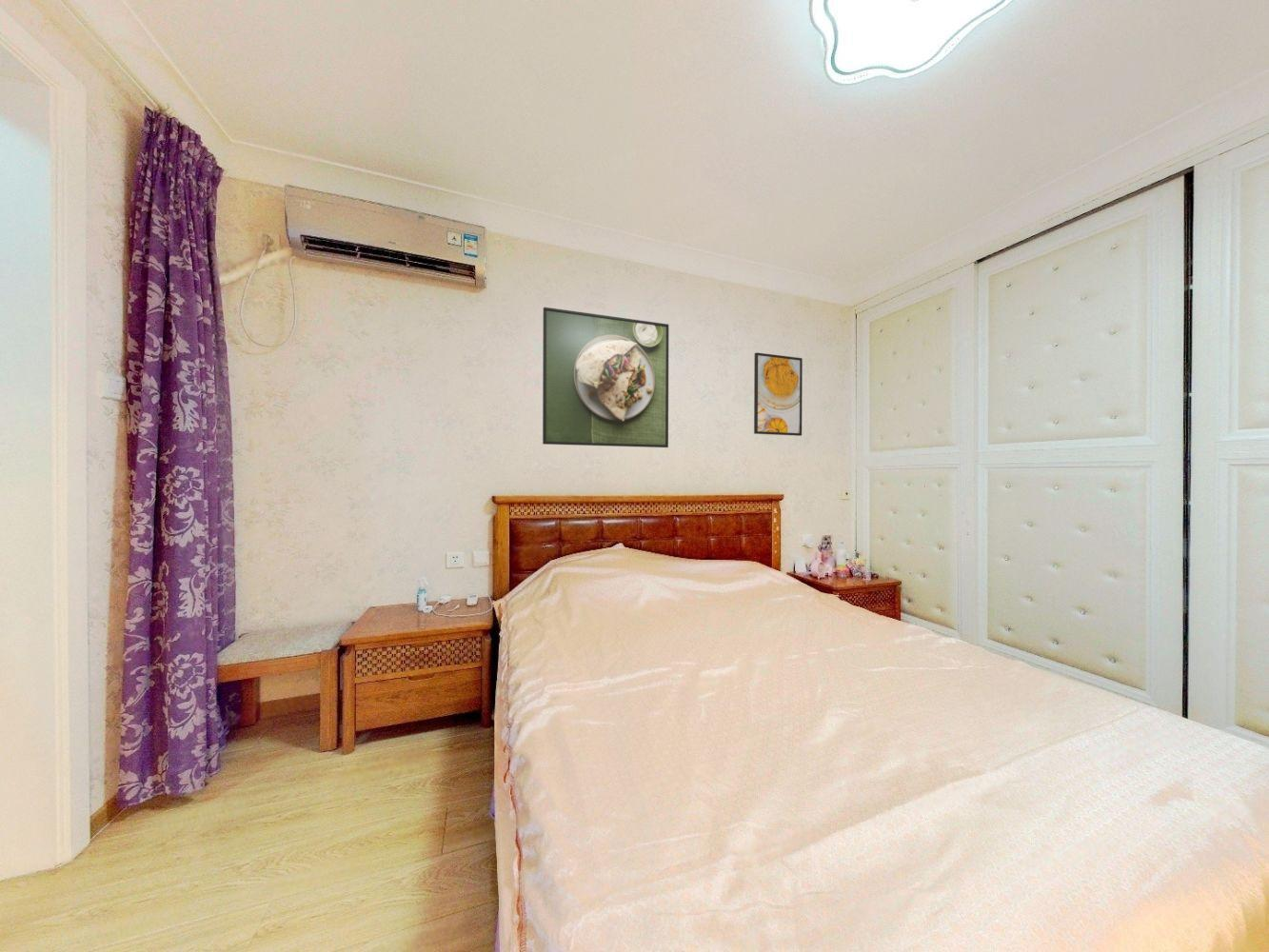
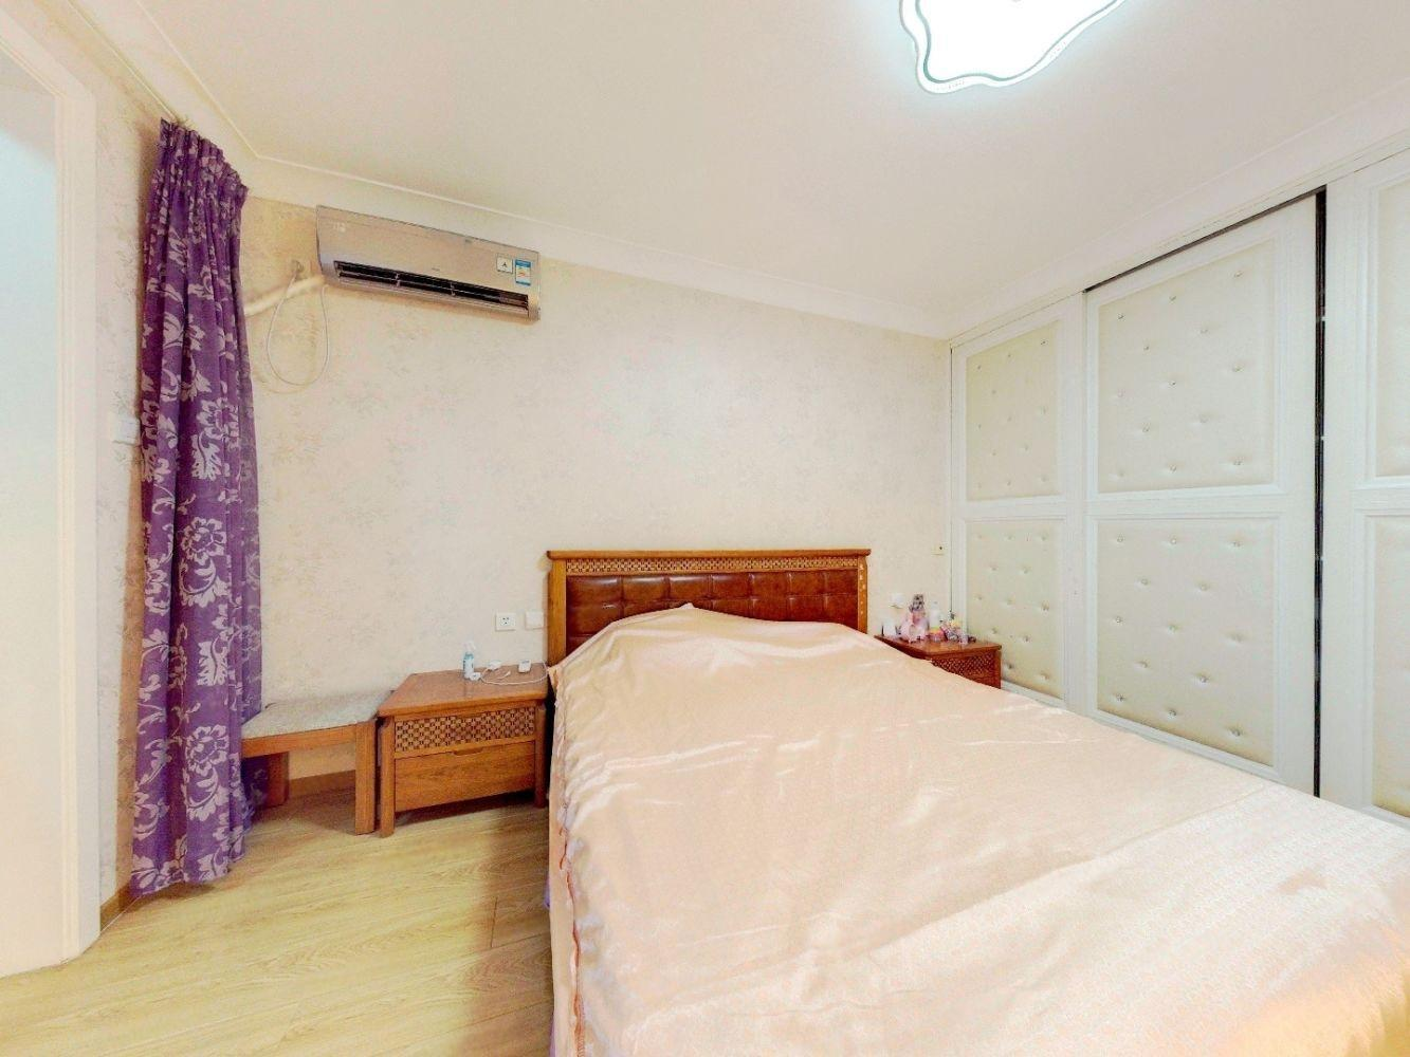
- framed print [753,351,803,437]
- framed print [542,307,670,448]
